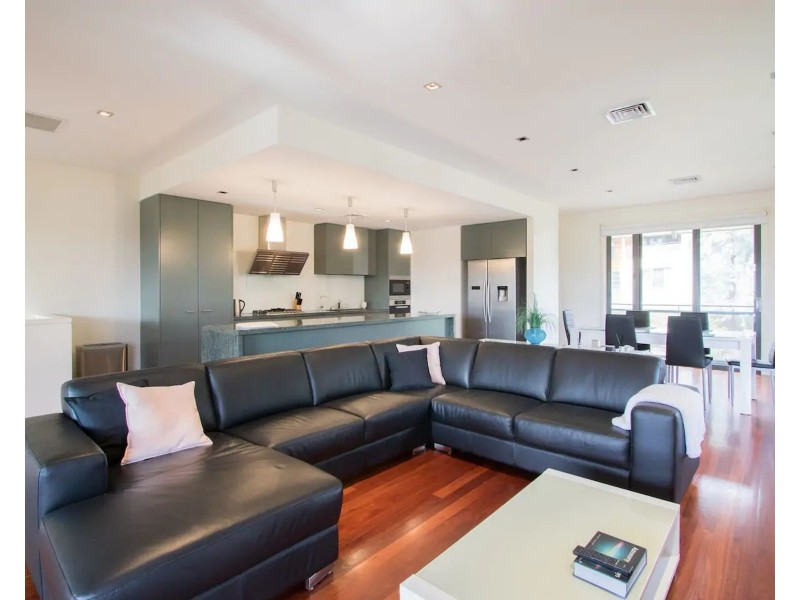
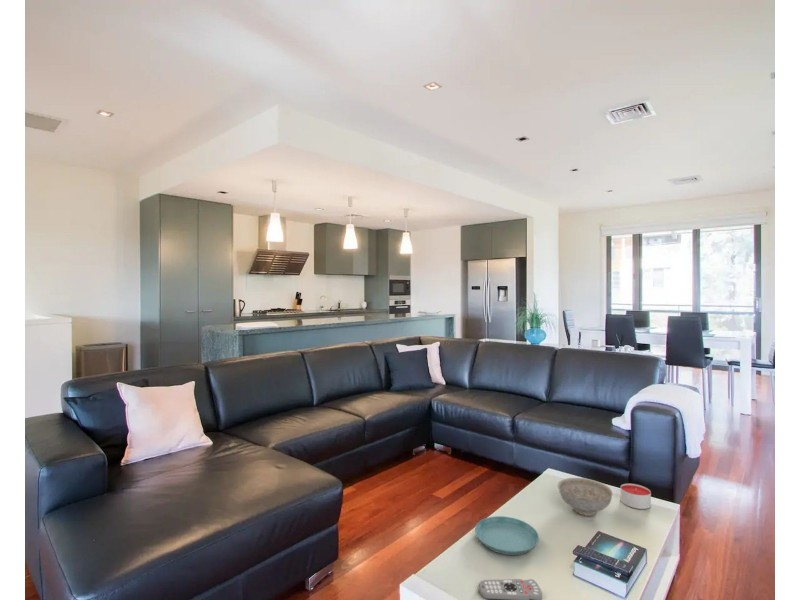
+ decorative bowl [557,477,614,517]
+ saucer [474,515,540,556]
+ remote control [478,578,543,600]
+ candle [620,483,652,510]
